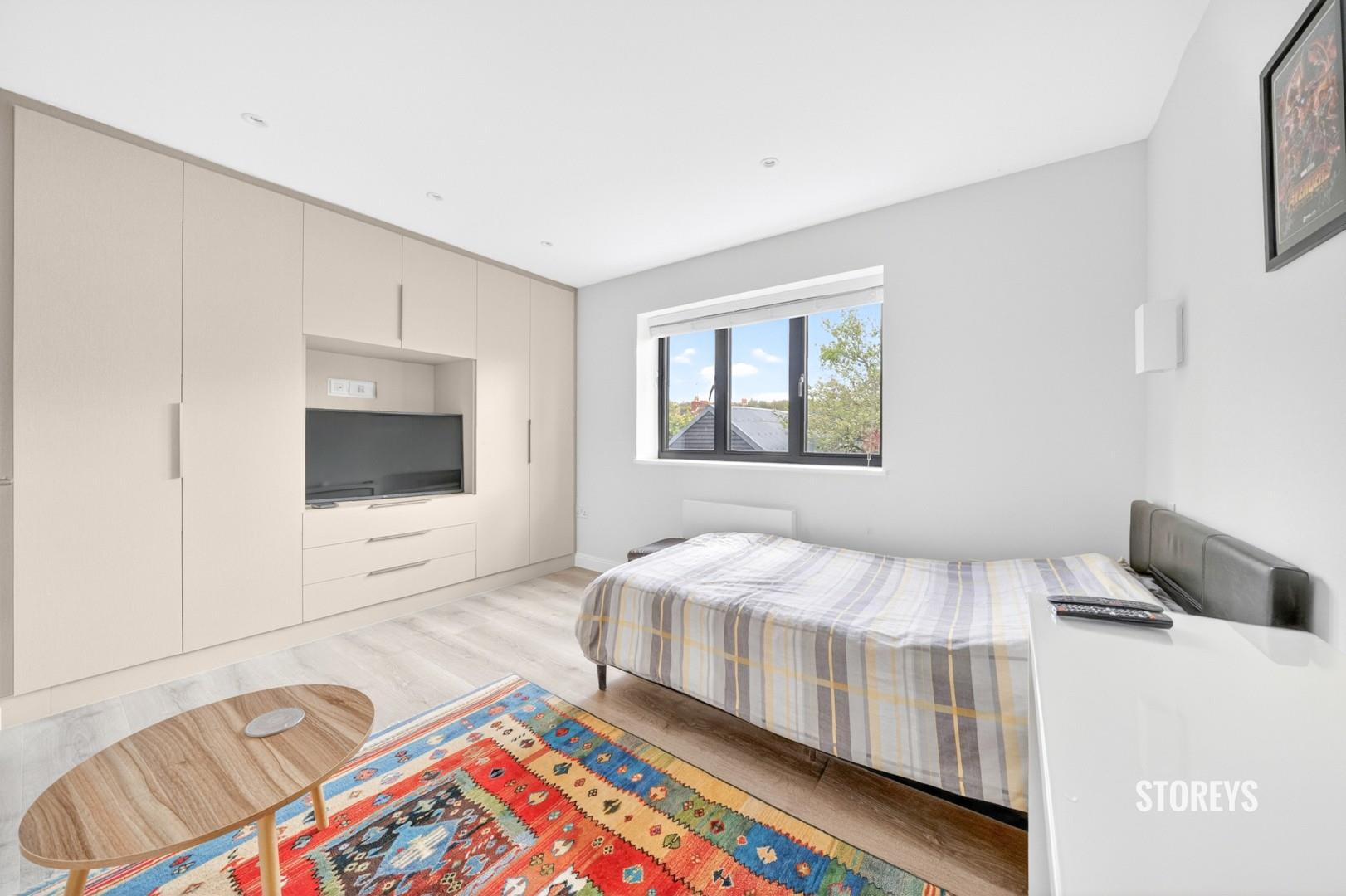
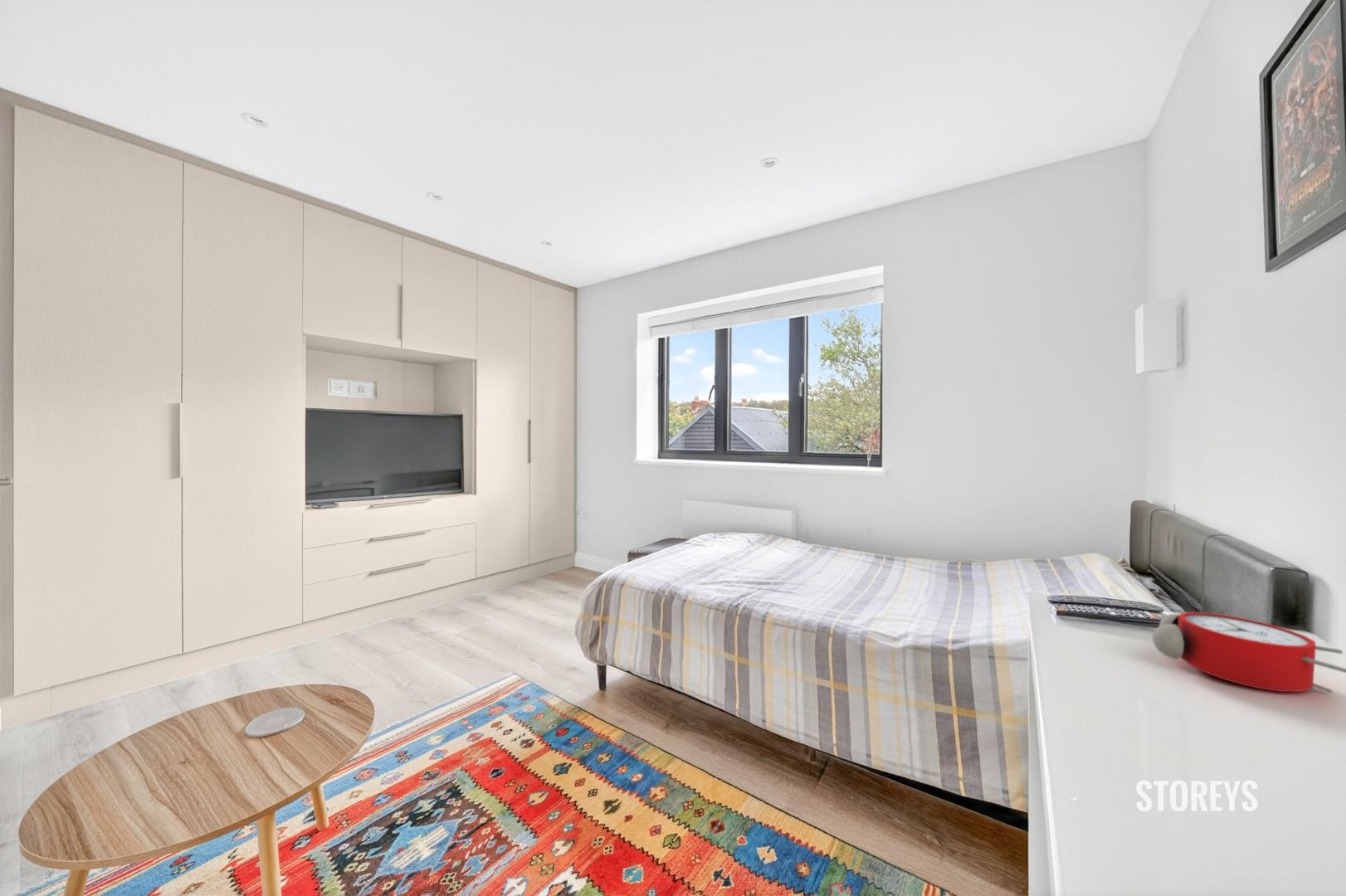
+ alarm clock [1151,611,1346,694]
